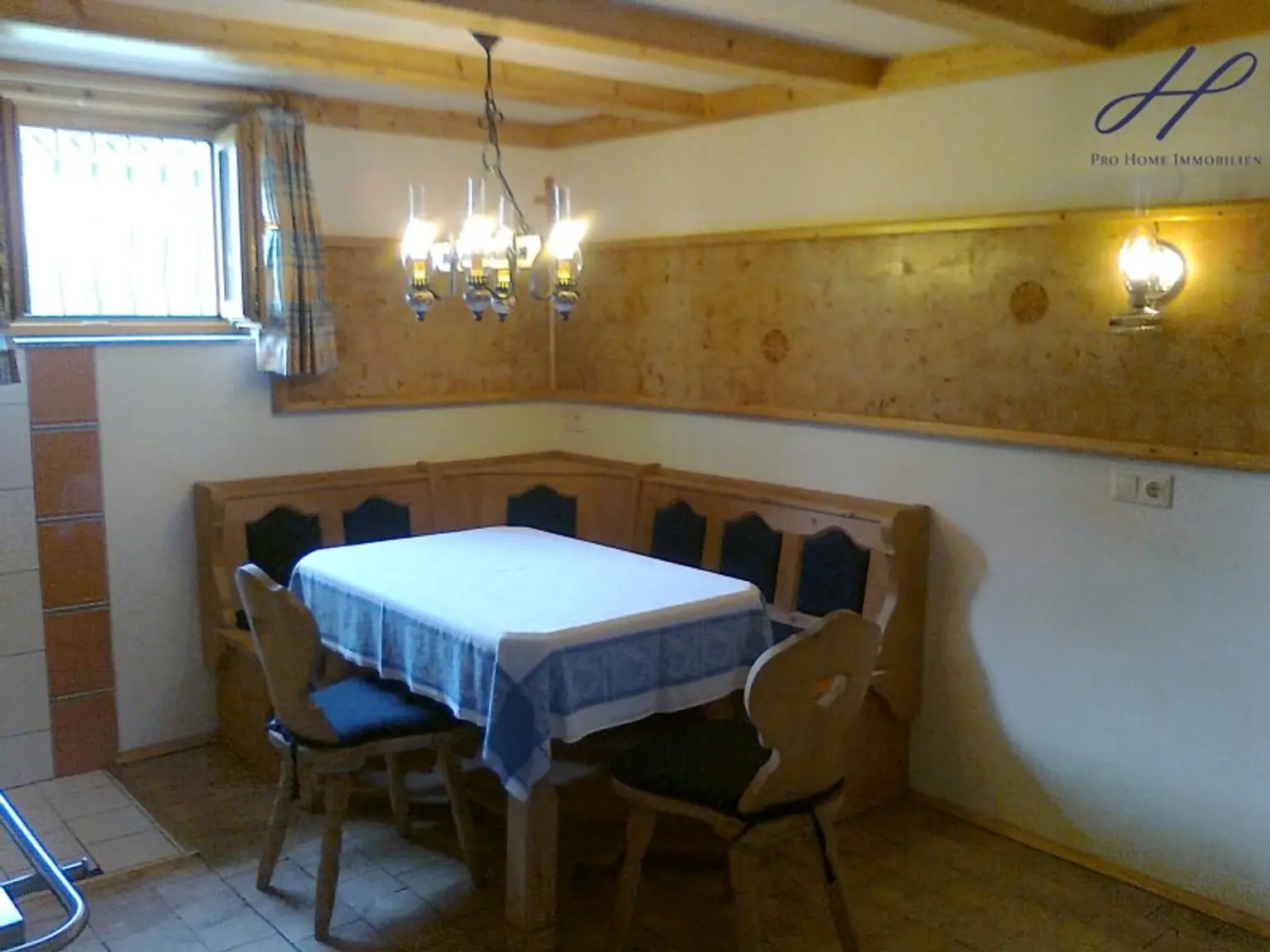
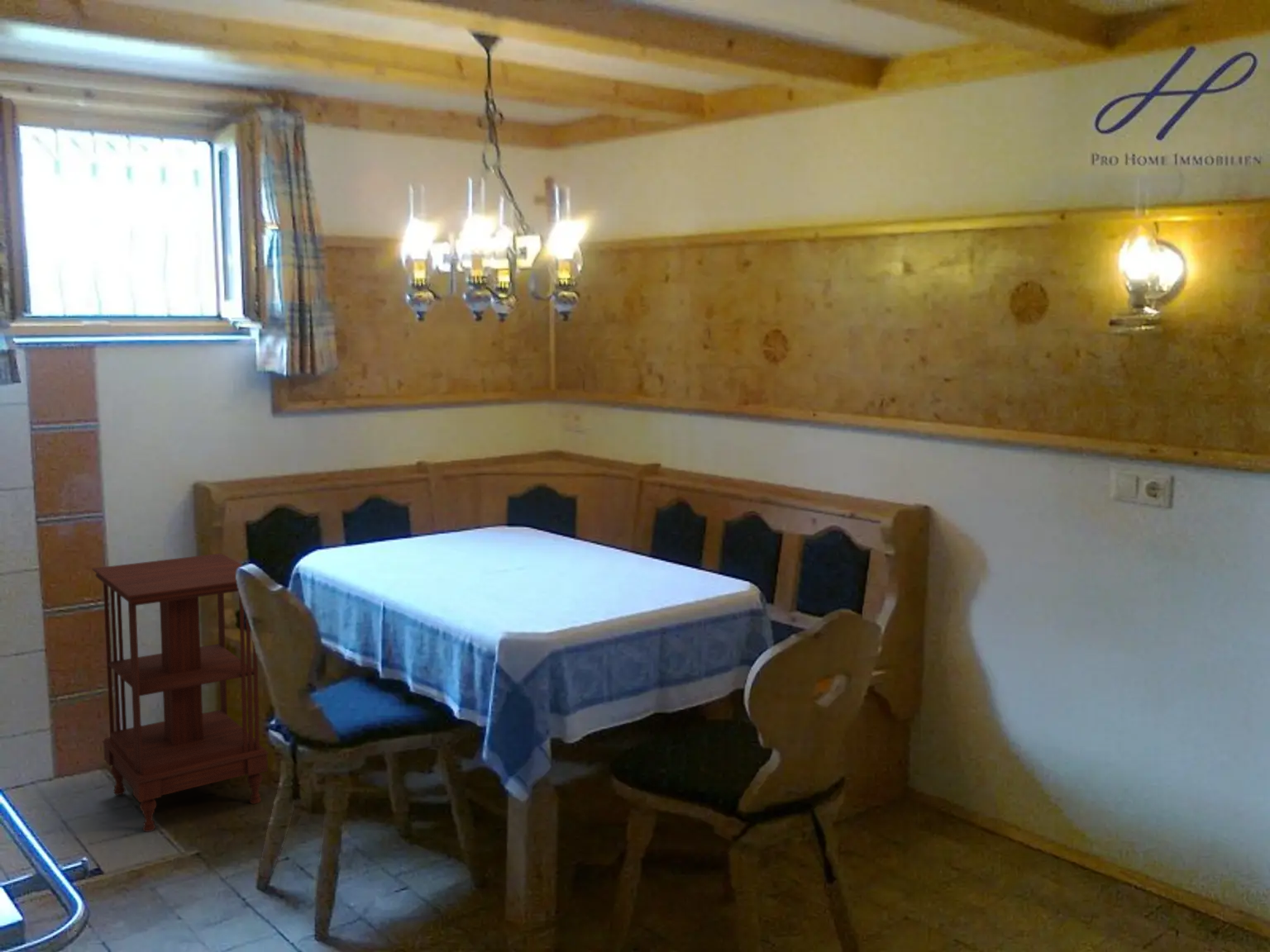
+ side table [91,553,270,833]
